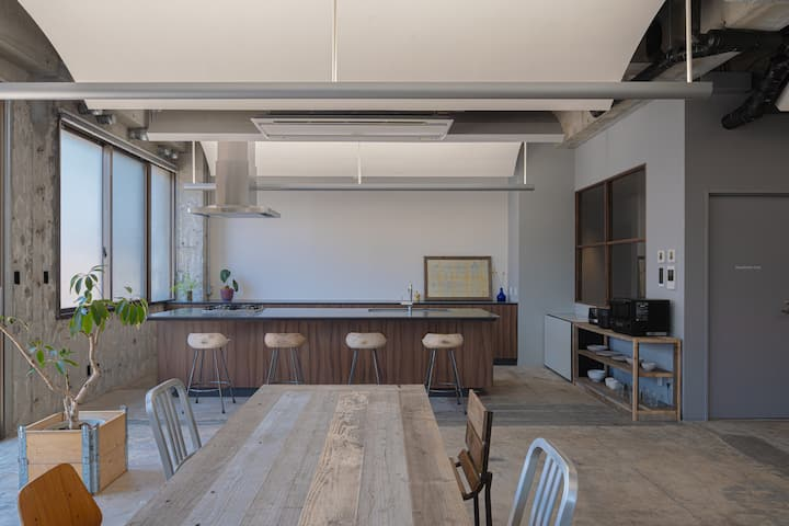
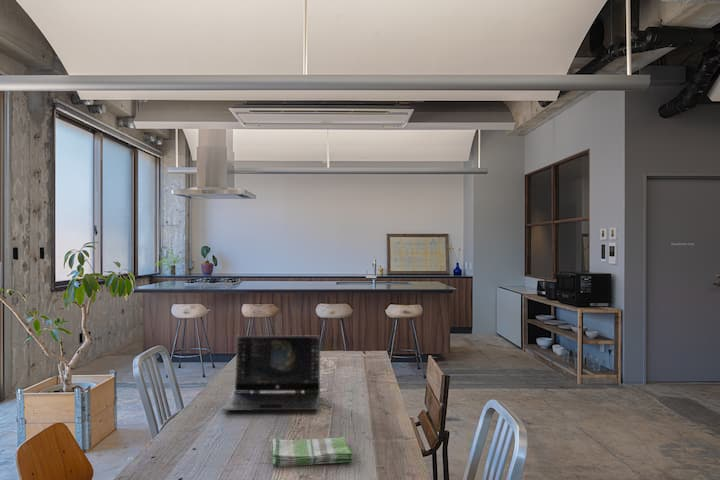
+ dish towel [270,436,353,468]
+ laptop [221,335,321,412]
